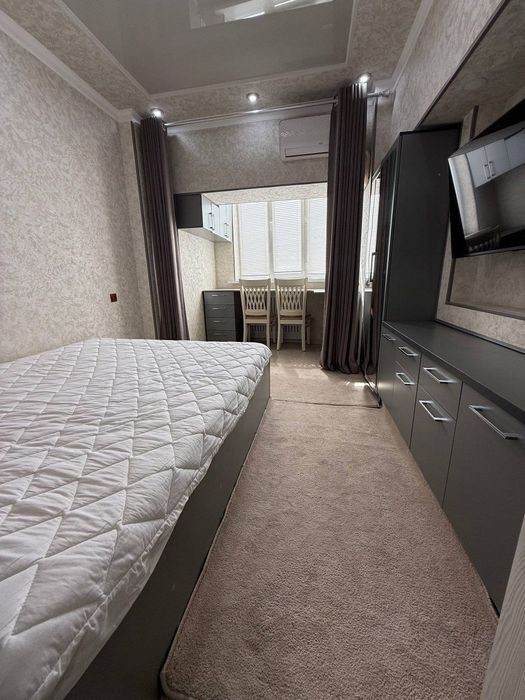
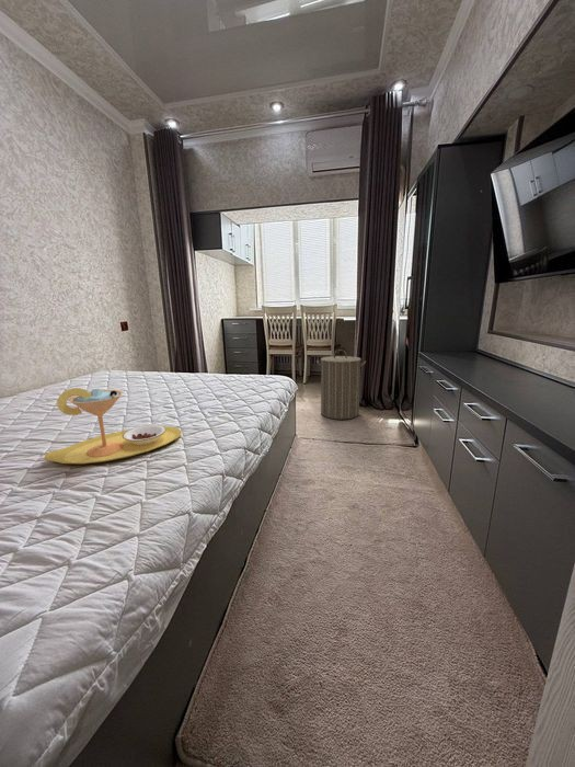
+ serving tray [43,387,183,465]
+ laundry hamper [315,348,367,421]
